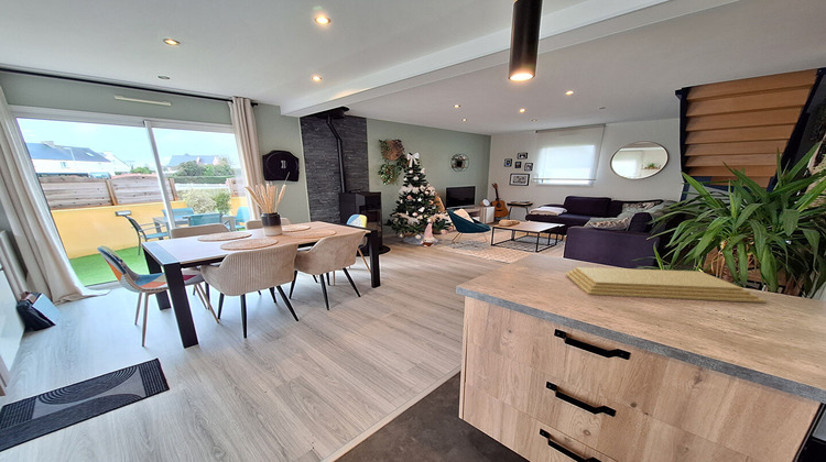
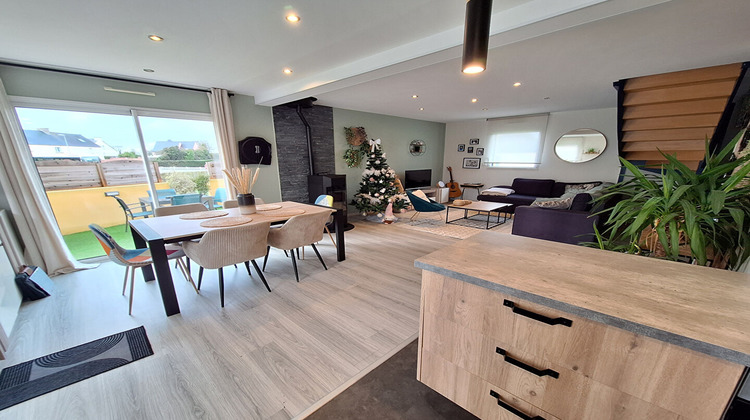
- cutting board [564,266,768,304]
